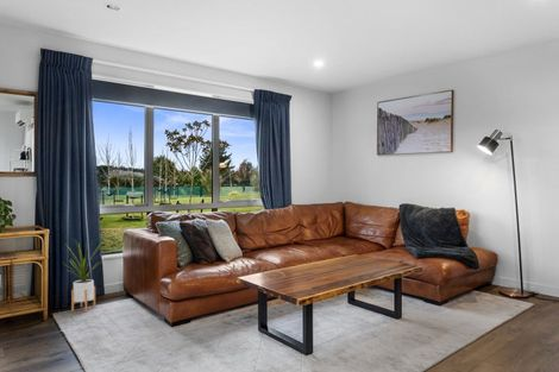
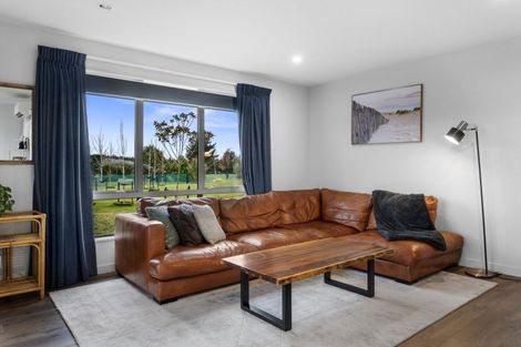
- house plant [62,238,103,313]
